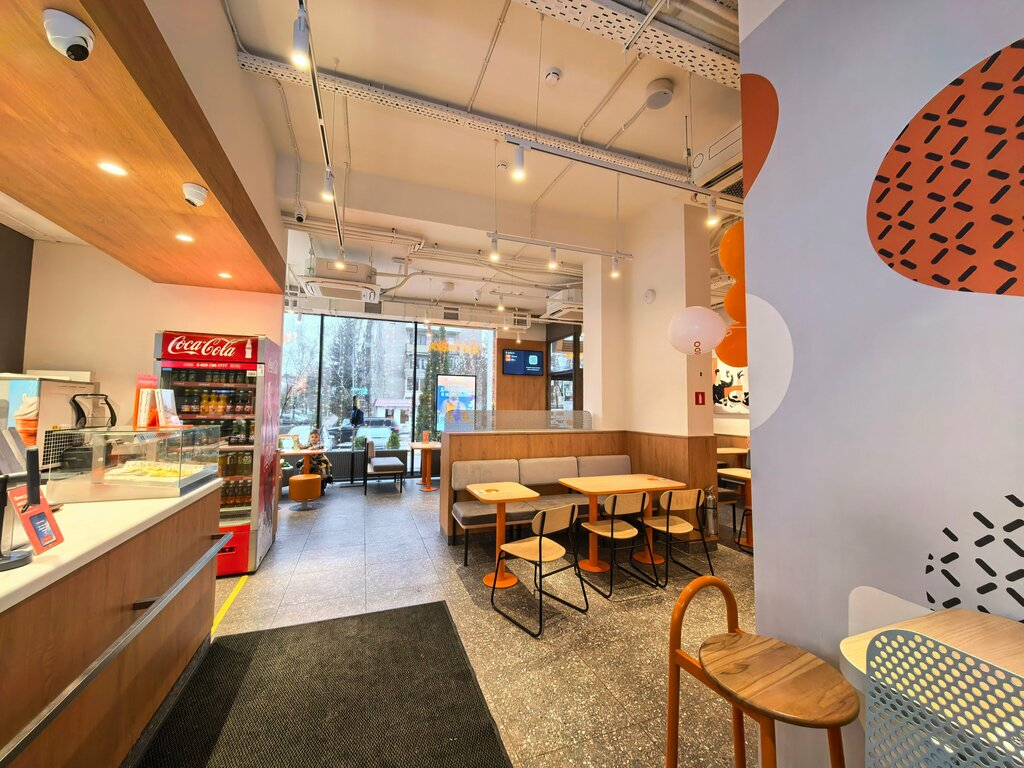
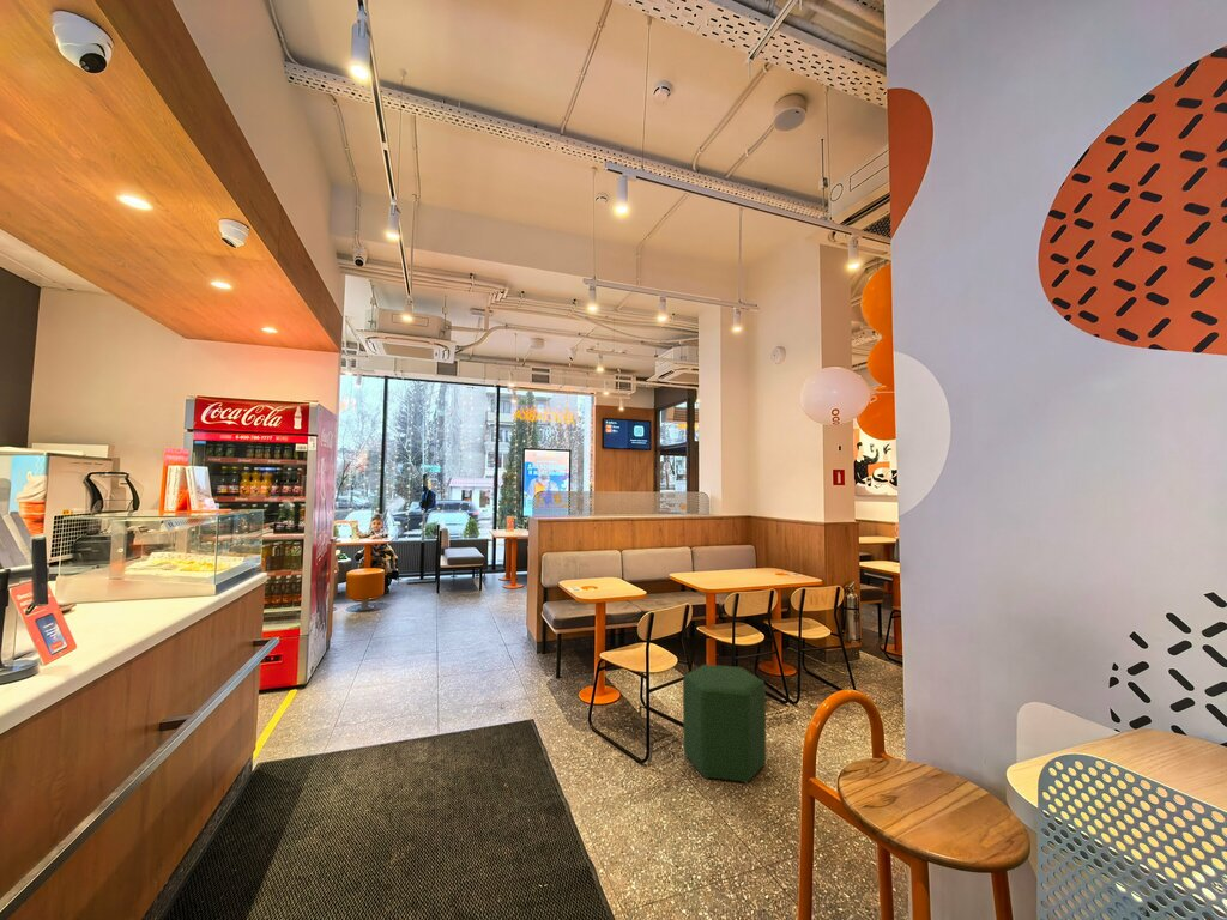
+ ottoman [682,664,767,785]
